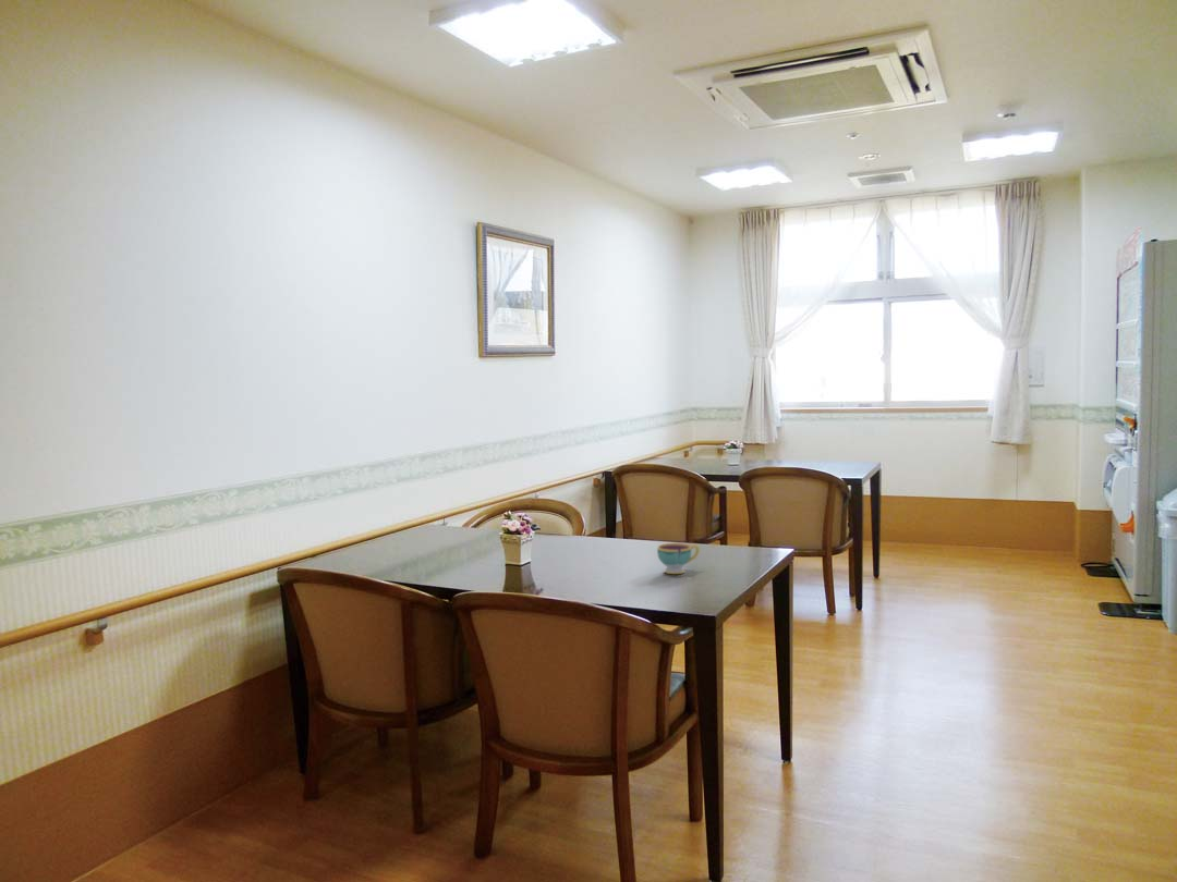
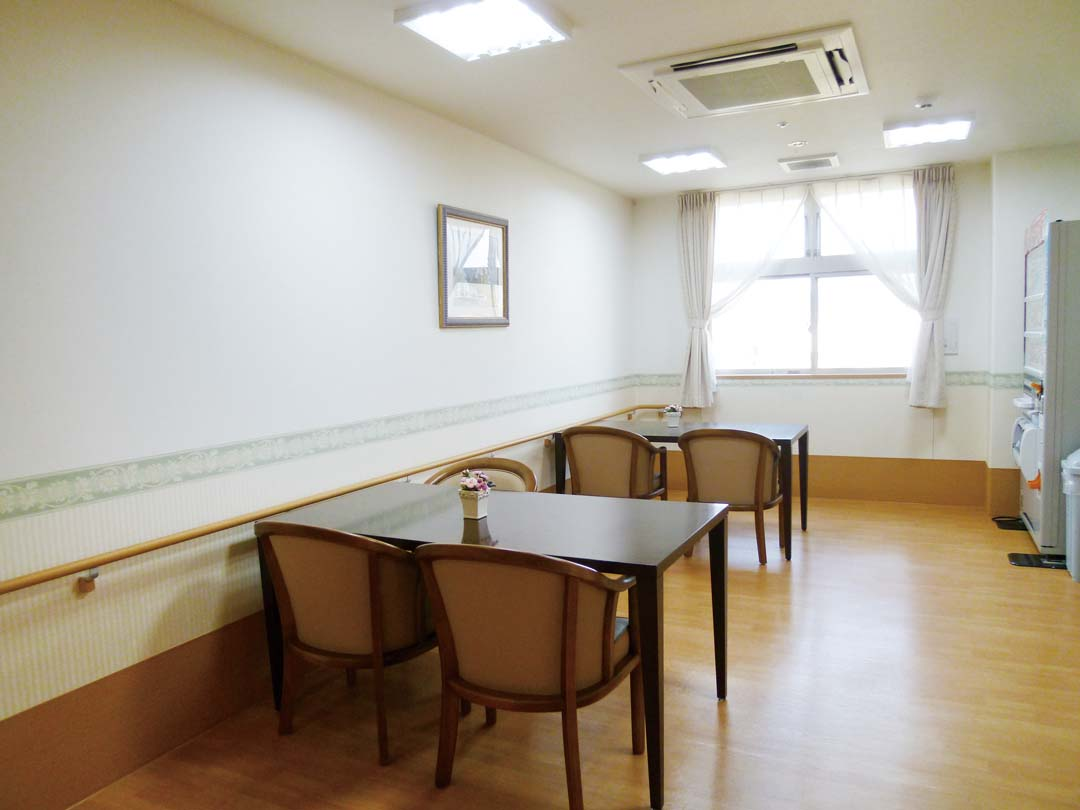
- teacup [656,542,701,575]
